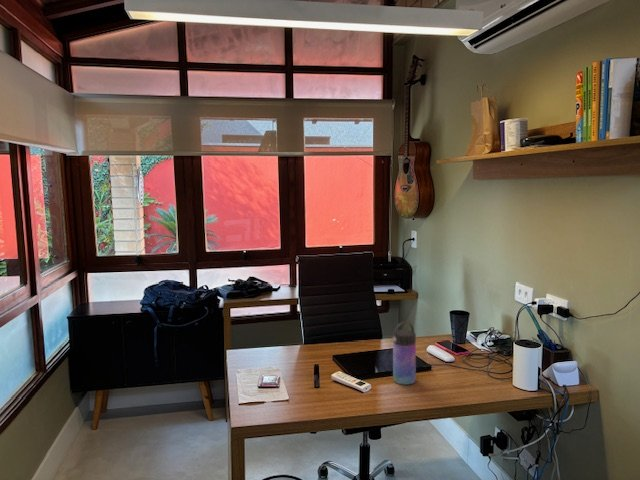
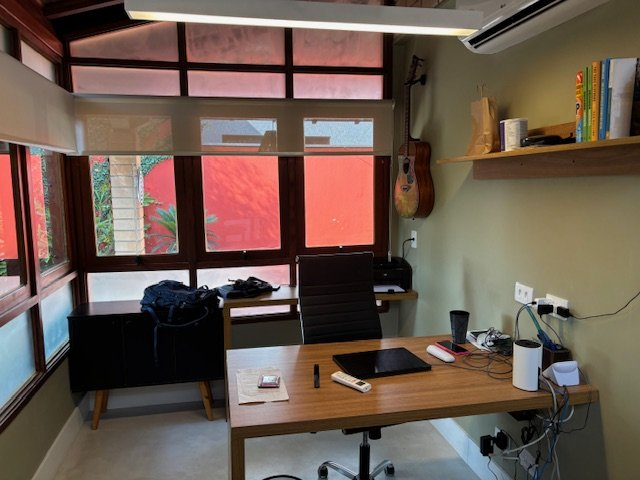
- water bottle [392,321,417,386]
